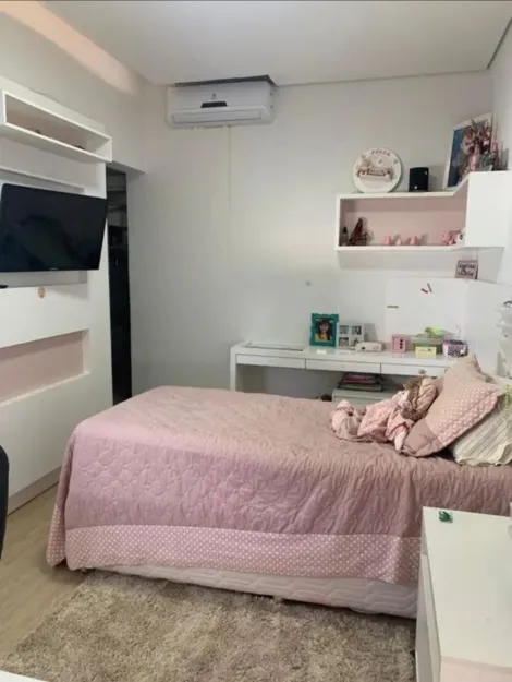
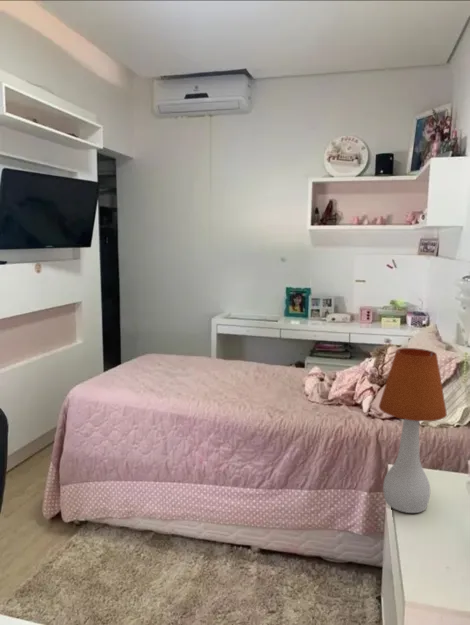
+ table lamp [378,347,448,514]
